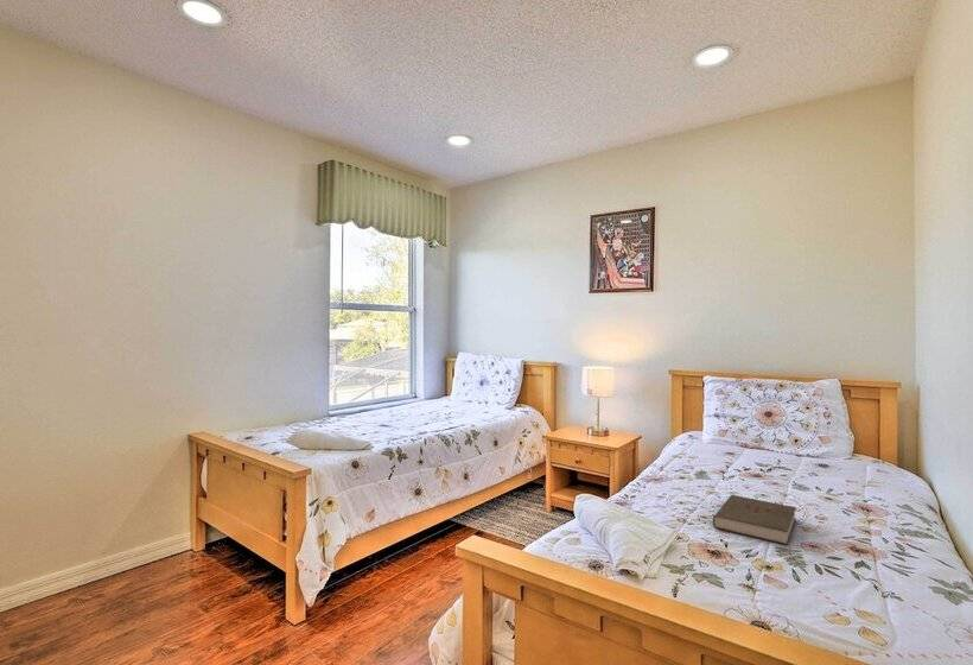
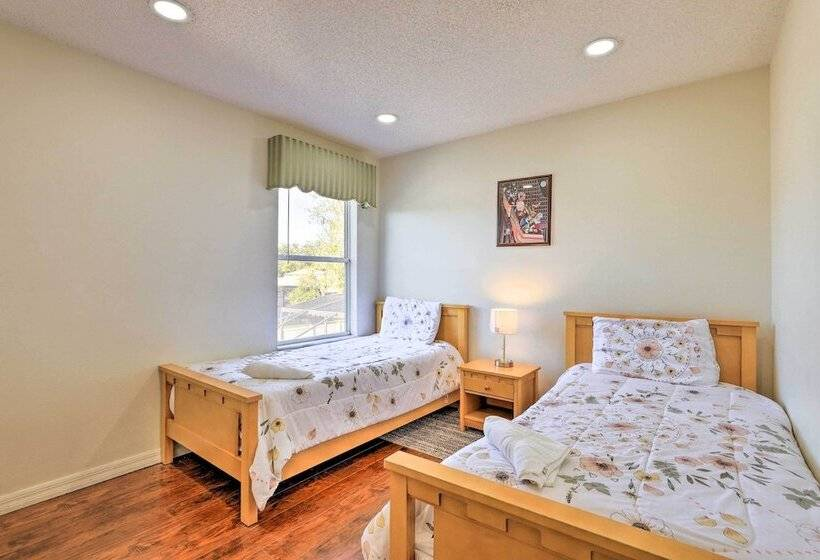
- book [712,494,797,546]
